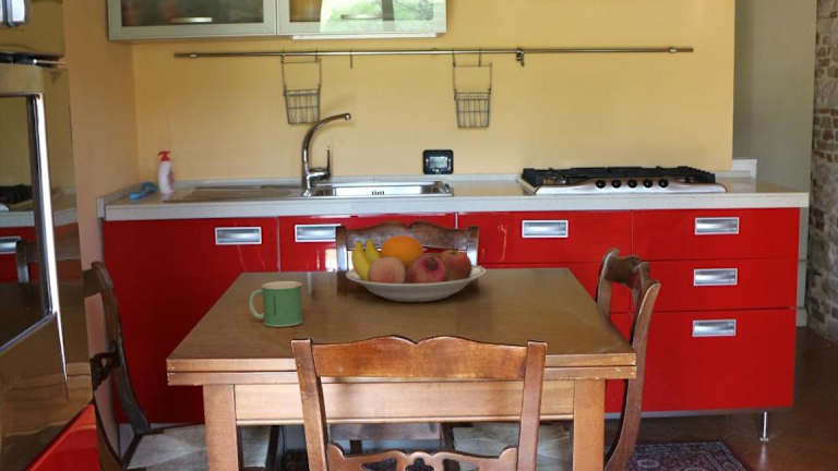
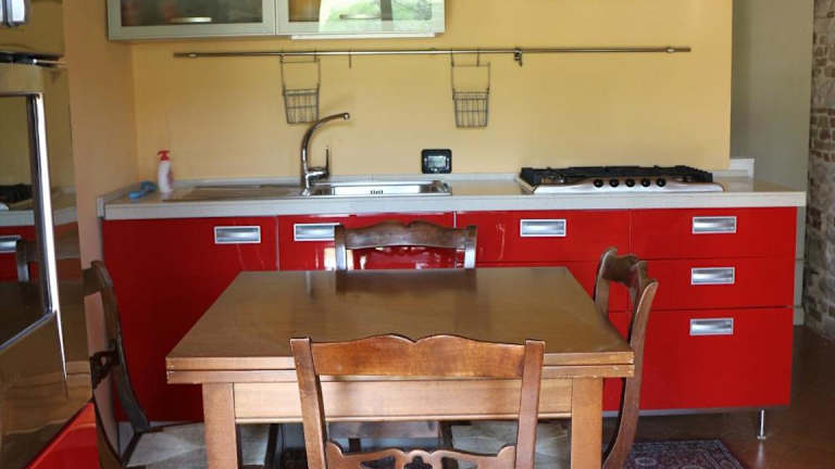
- fruit bowl [345,234,487,303]
- mug [248,280,304,328]
